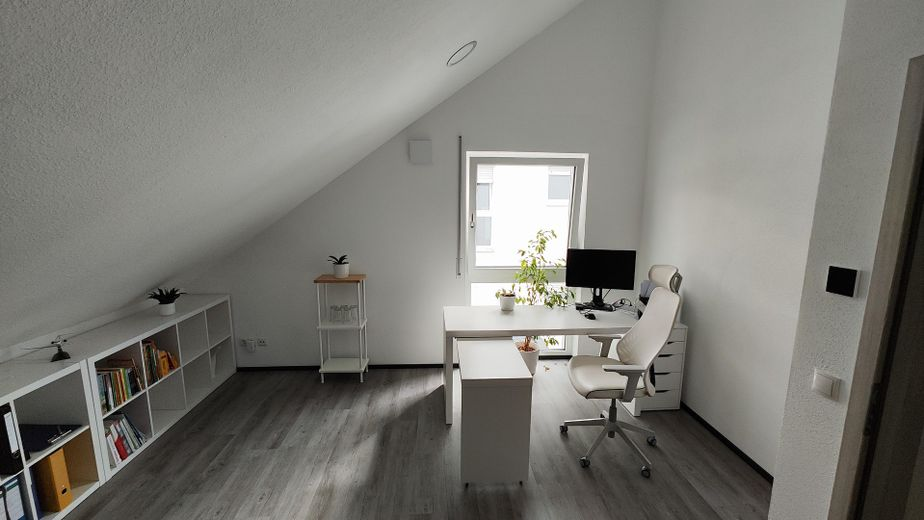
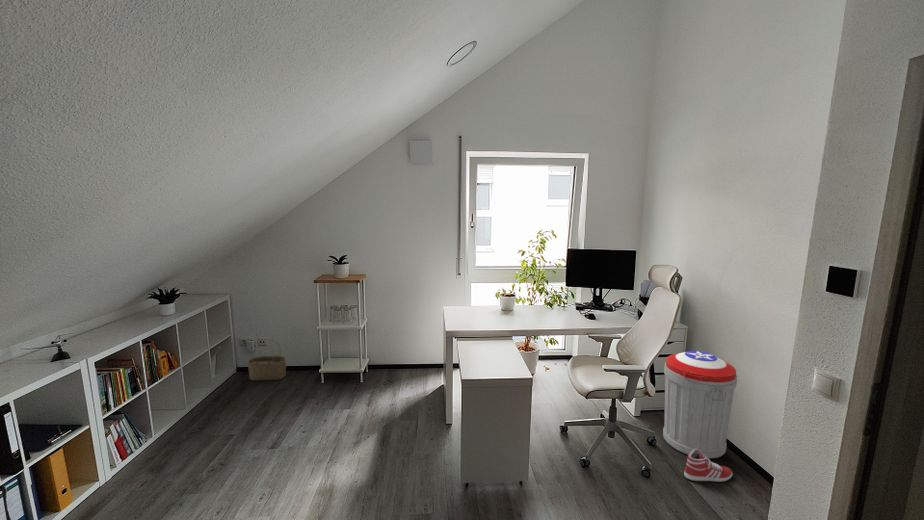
+ wicker basket [247,338,287,381]
+ trash can [662,350,738,459]
+ sneaker [683,449,733,483]
